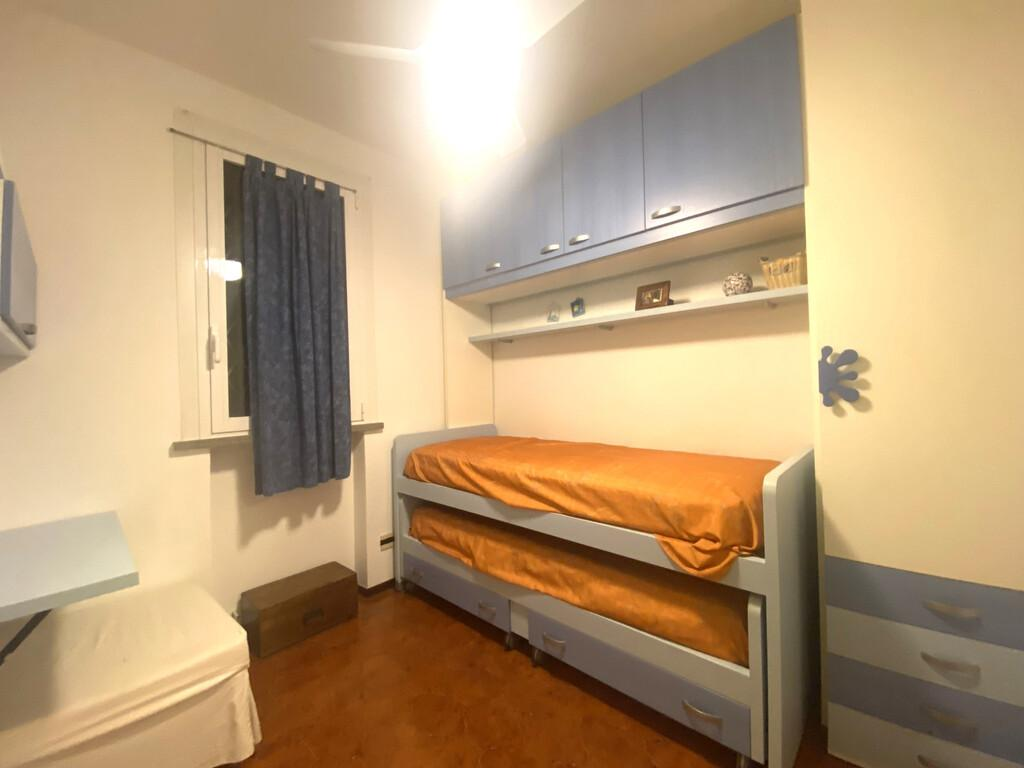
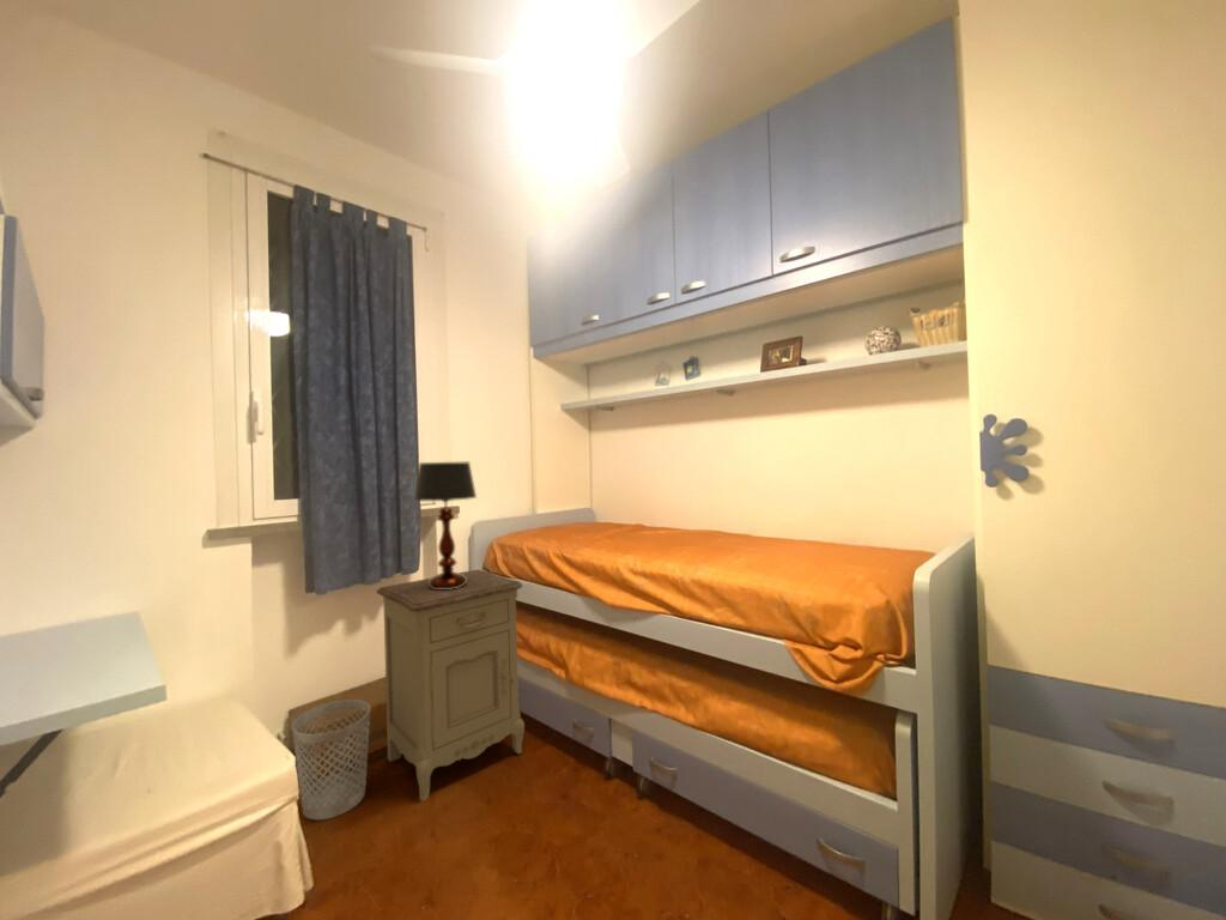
+ nightstand [376,568,526,801]
+ table lamp [412,460,478,589]
+ wastebasket [291,698,372,822]
